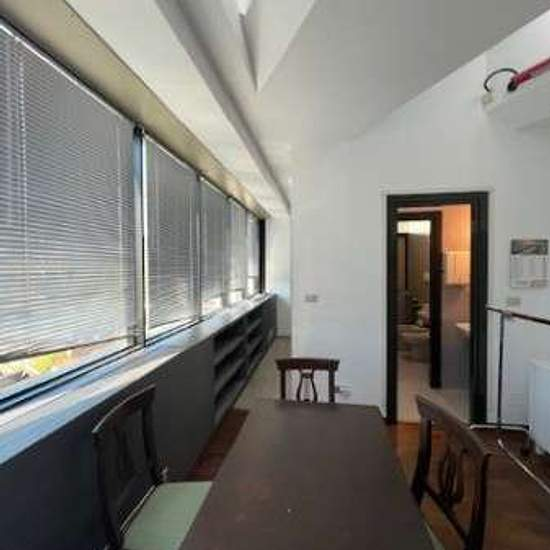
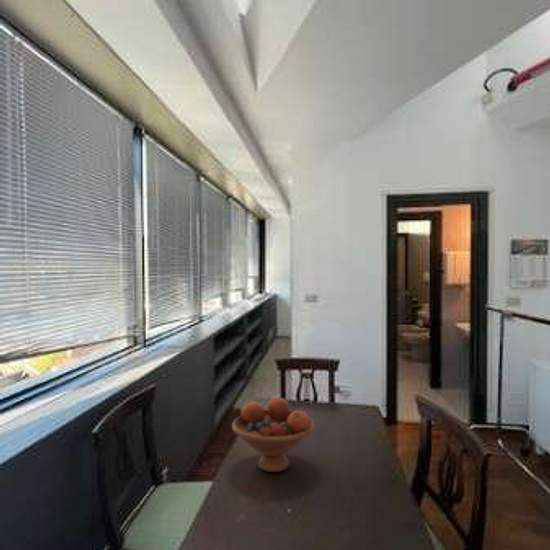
+ fruit bowl [231,397,316,473]
